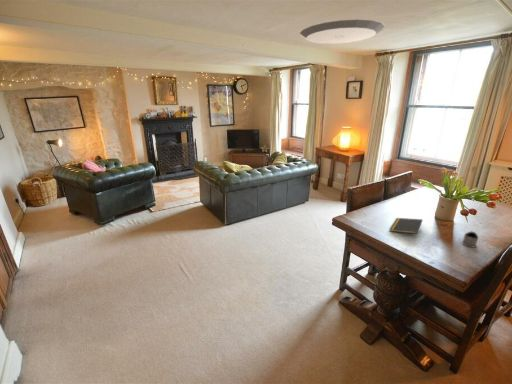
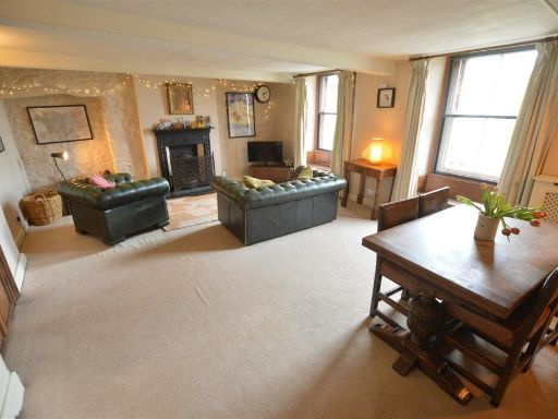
- ceiling light fixture [299,18,386,45]
- notepad [389,217,424,235]
- tea glass holder [461,230,479,248]
